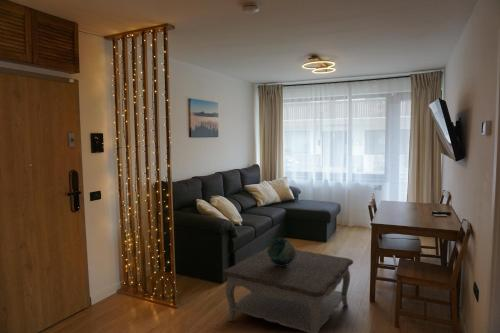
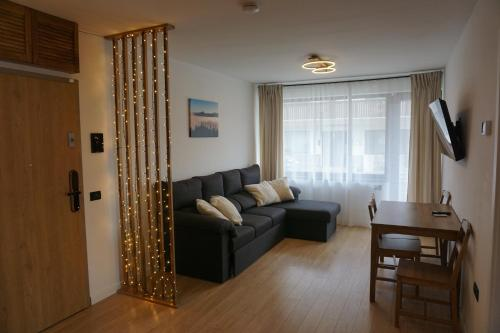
- coffee table [222,246,354,333]
- decorative bowl [266,237,296,266]
